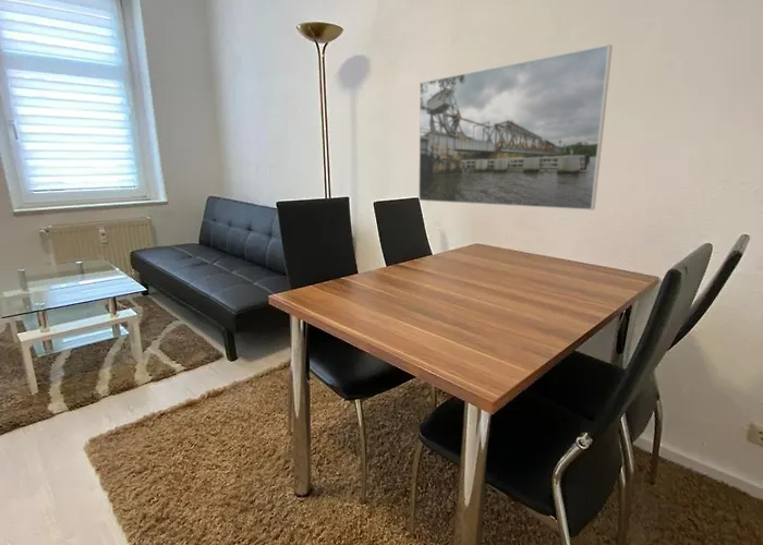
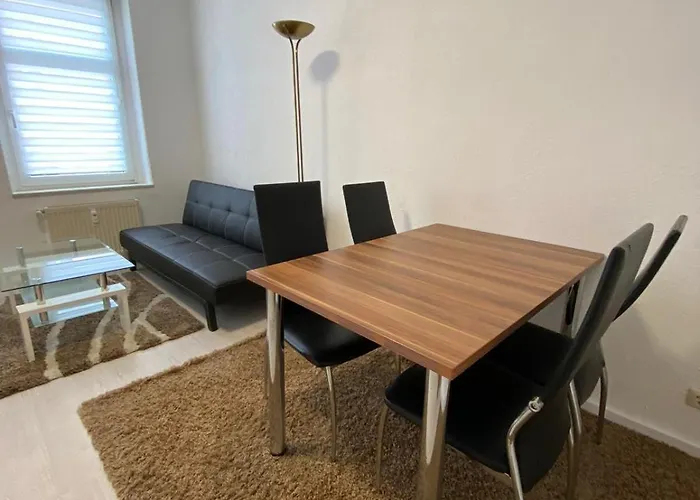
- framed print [417,44,614,211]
